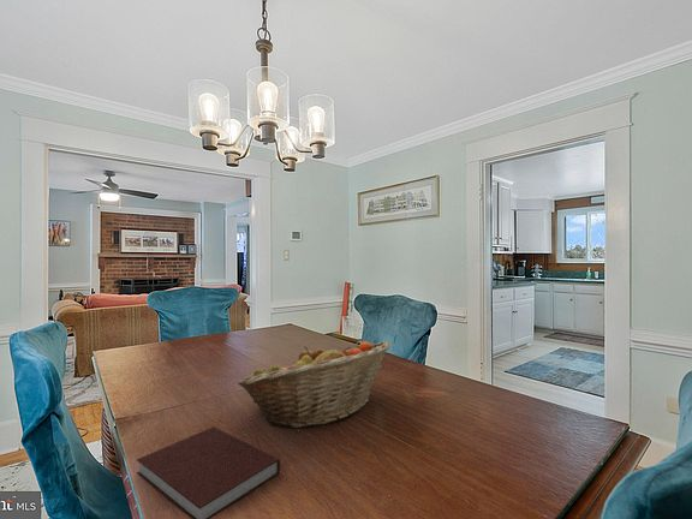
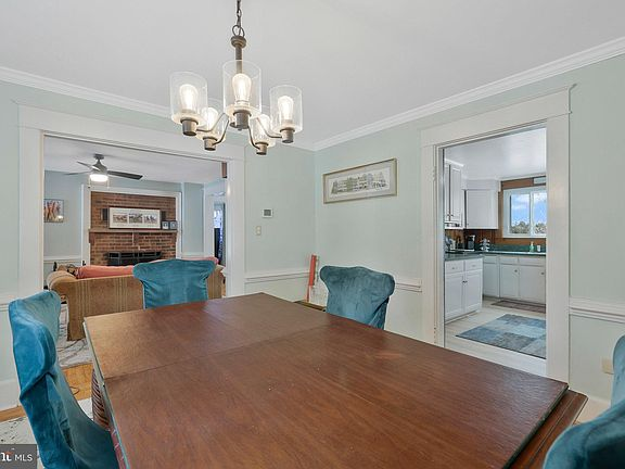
- fruit basket [237,340,392,429]
- notebook [136,425,281,519]
